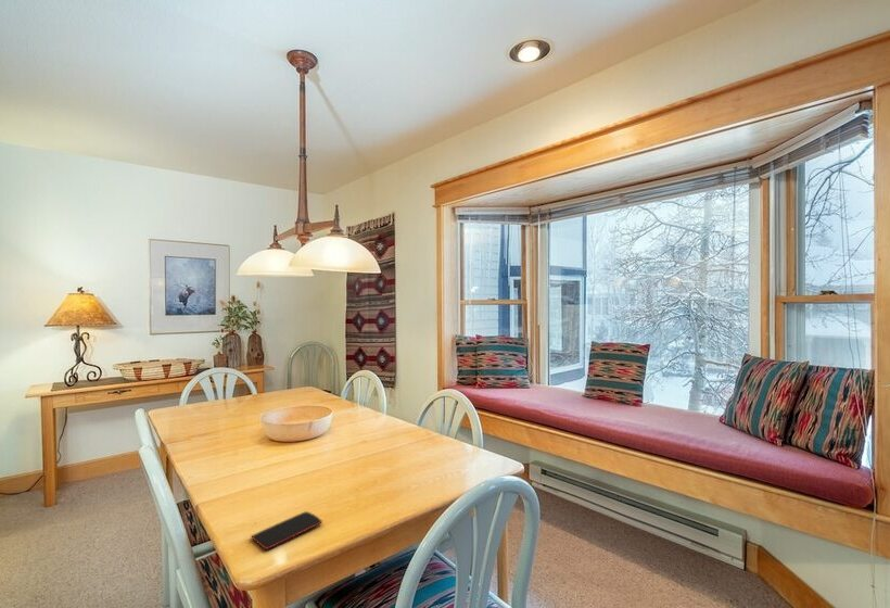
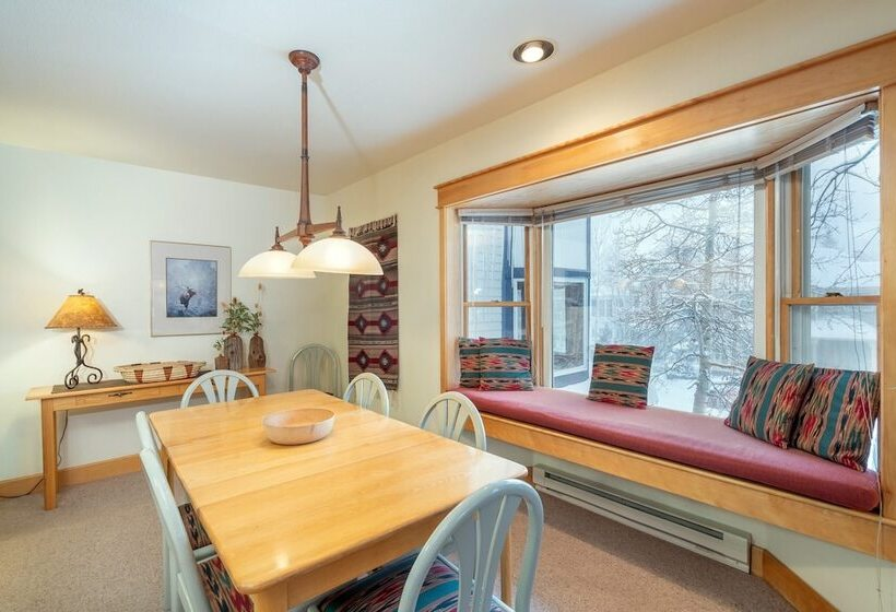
- smartphone [250,510,323,550]
